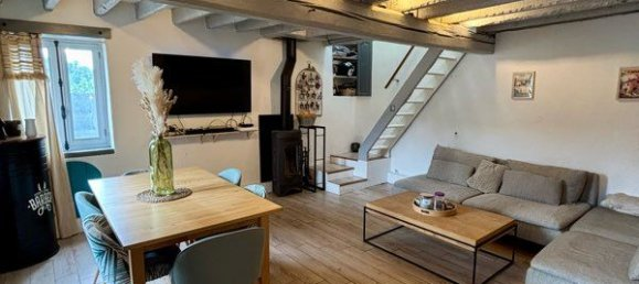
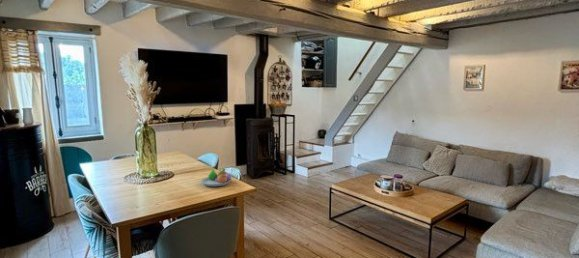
+ fruit bowl [200,168,233,187]
